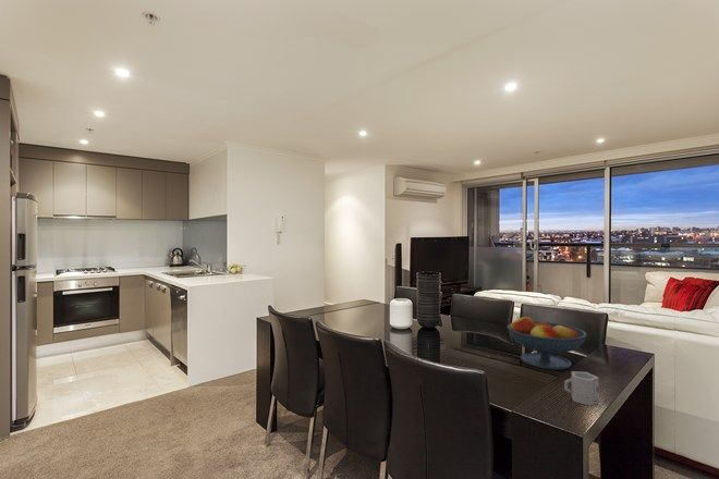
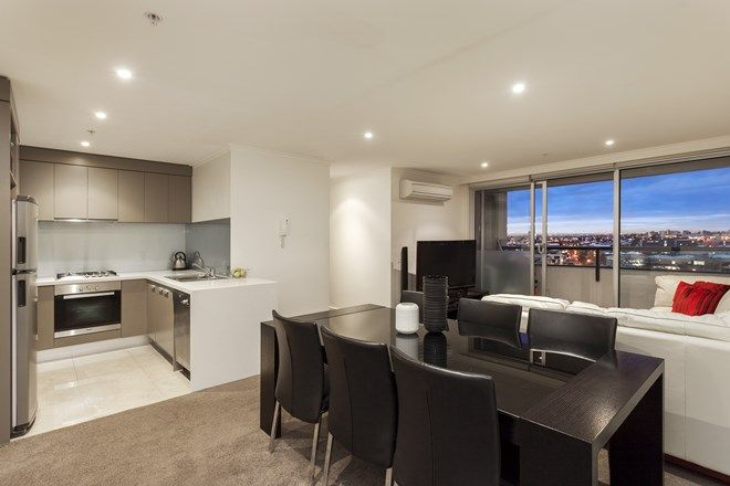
- cup [563,370,599,407]
- fruit bowl [507,316,588,370]
